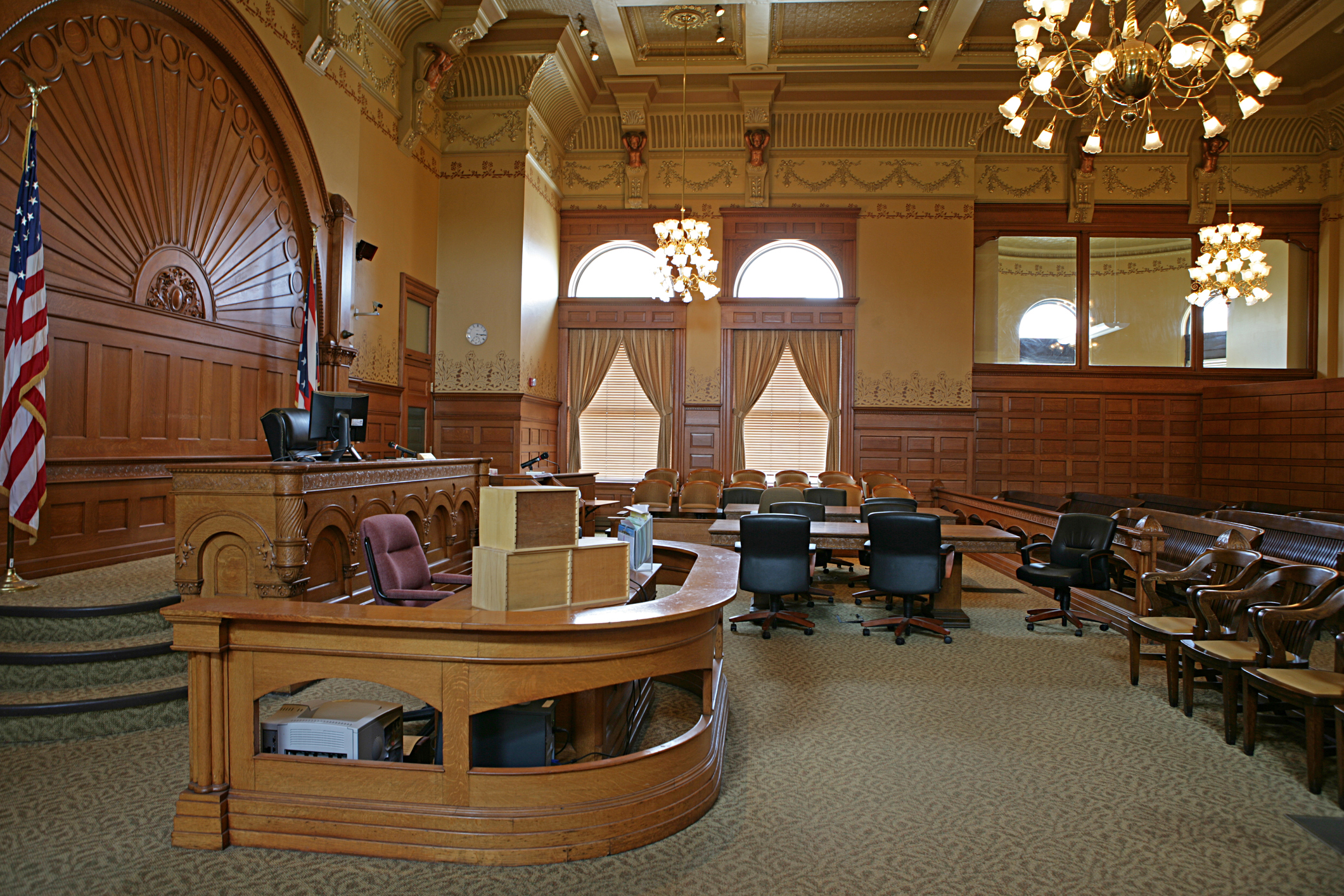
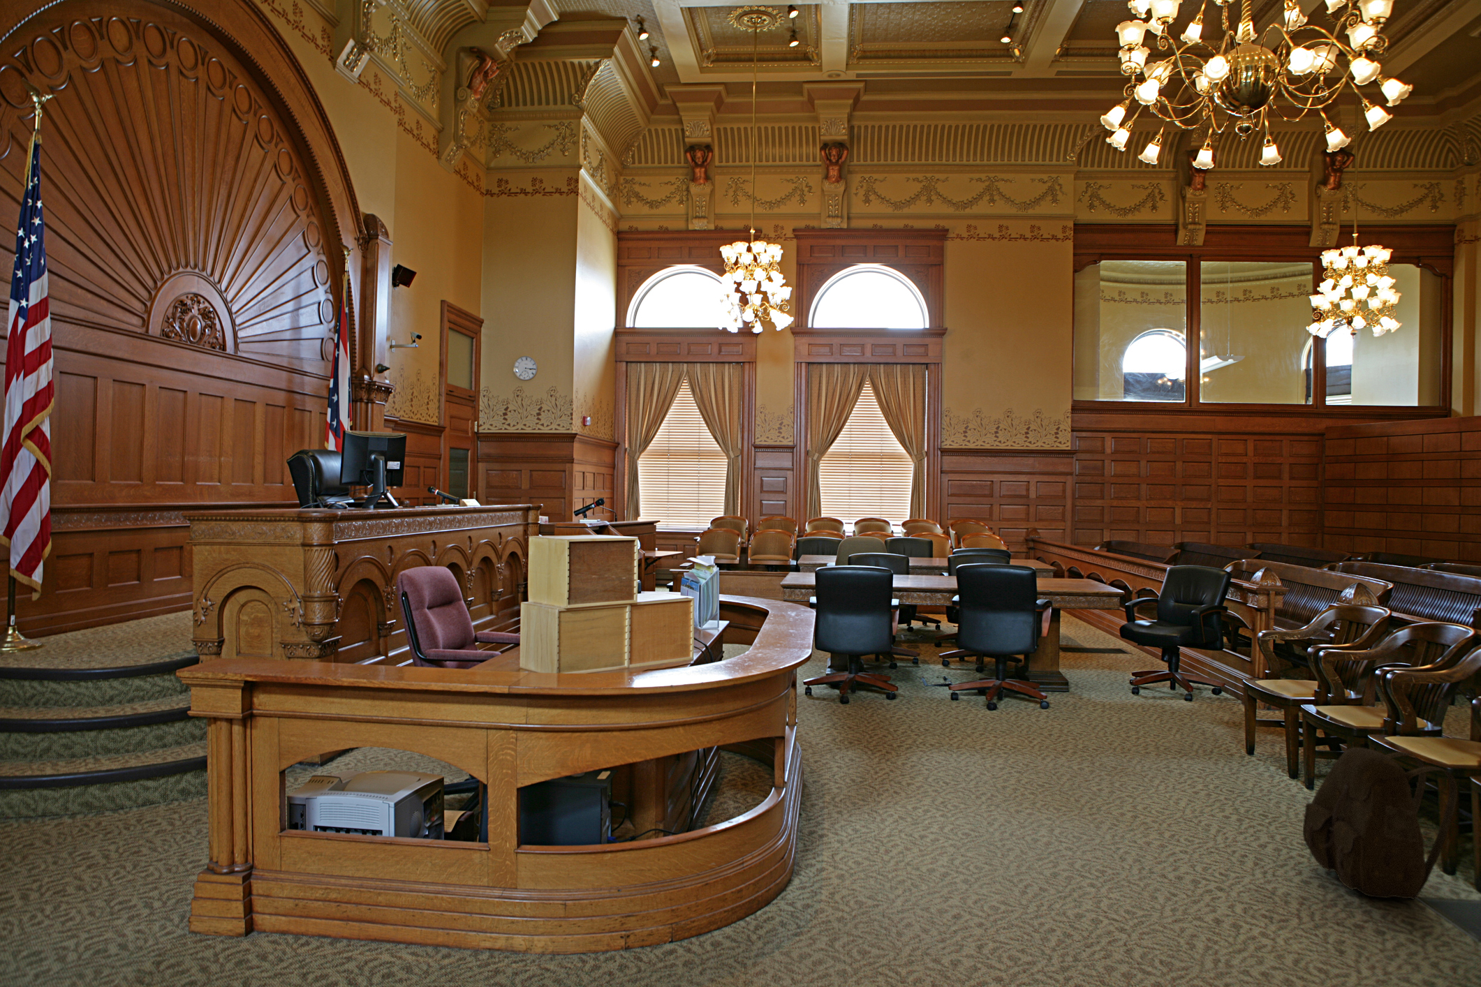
+ backpack [1302,747,1459,900]
